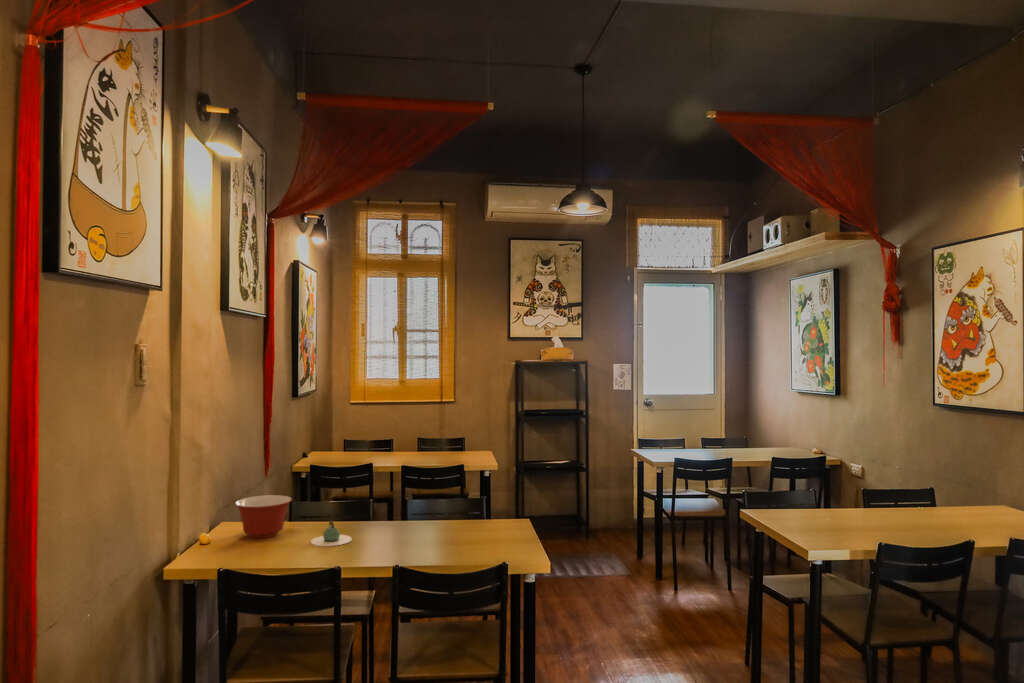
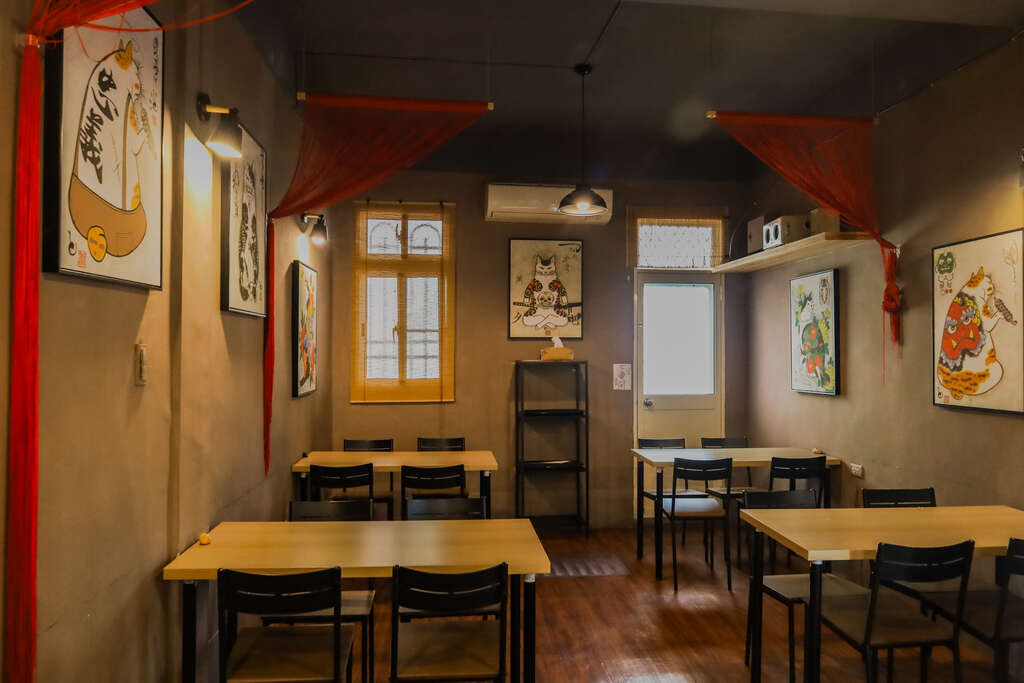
- mixing bowl [234,494,293,539]
- teapot [310,519,353,547]
